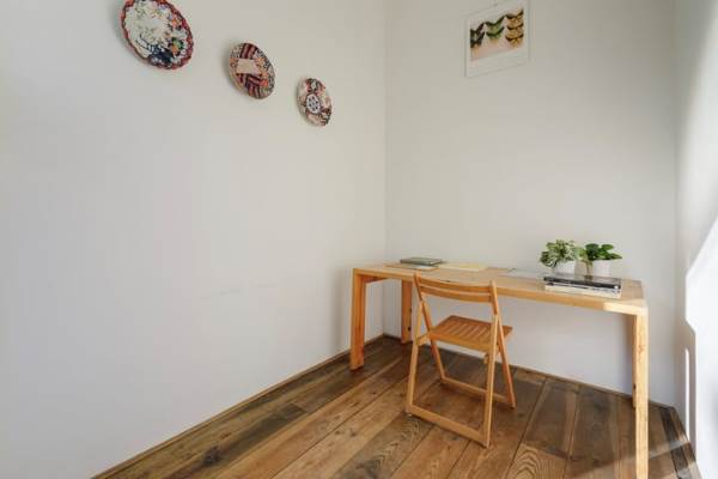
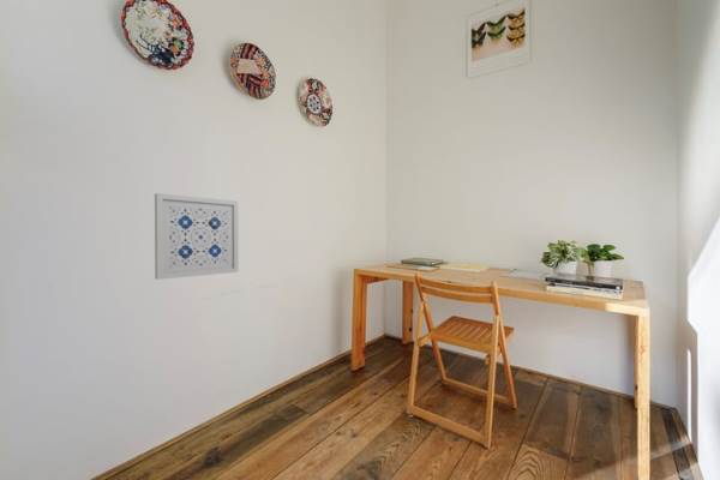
+ wall art [154,192,240,281]
